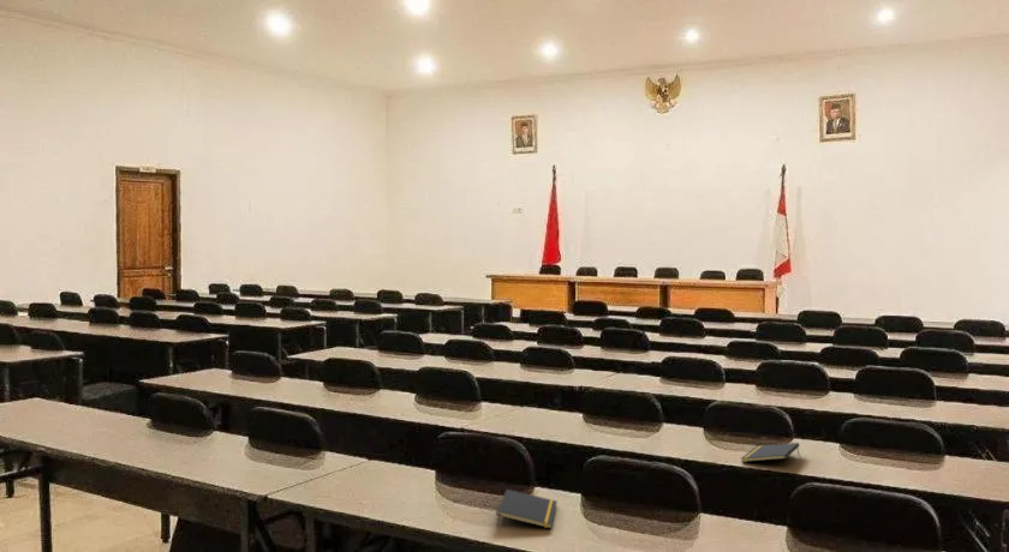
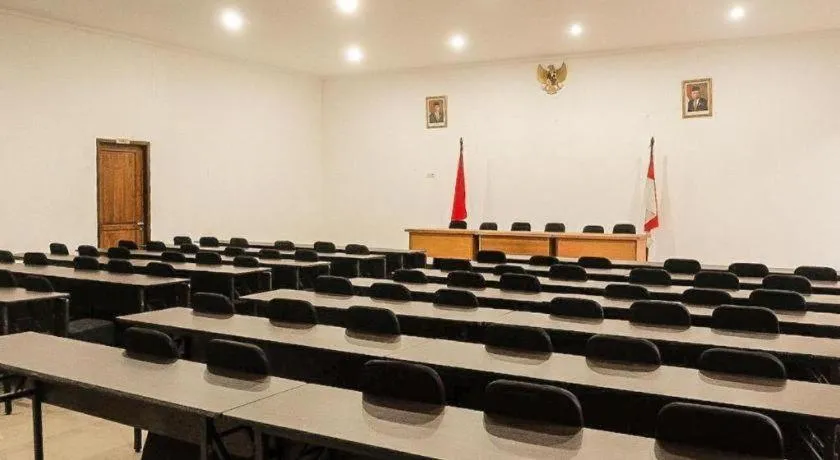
- notepad [495,488,559,529]
- notepad [740,442,801,463]
